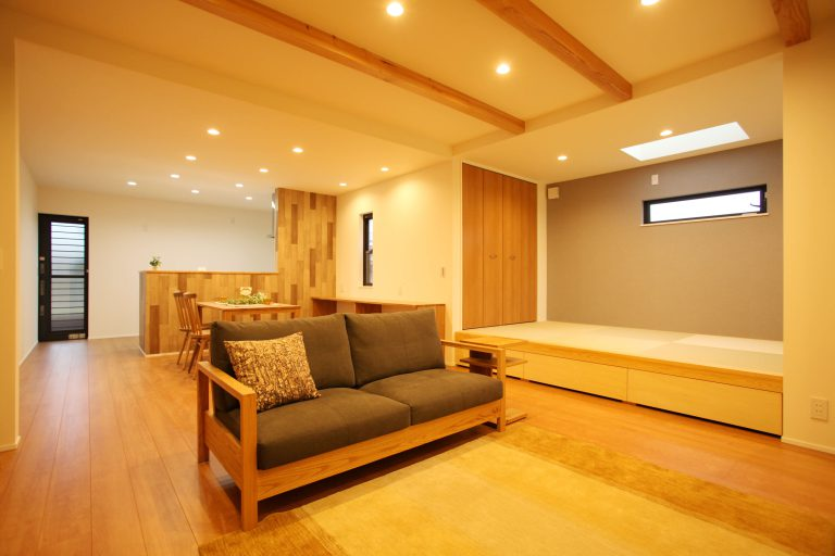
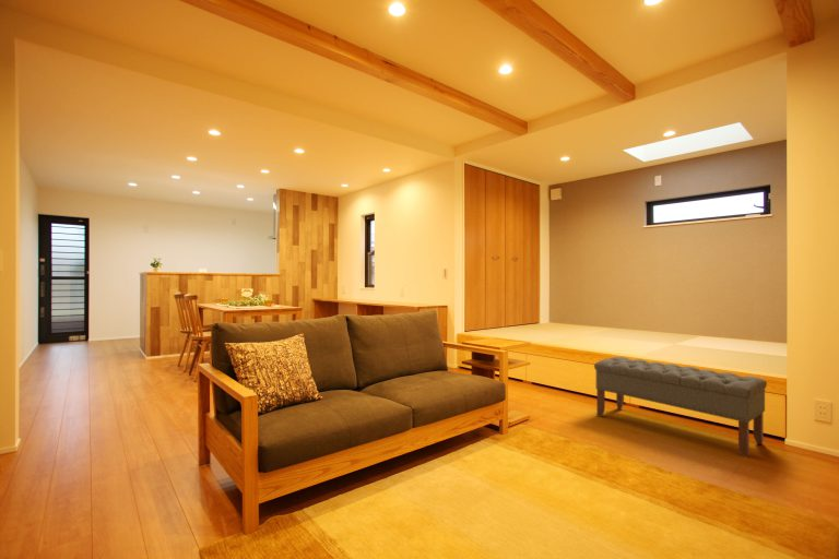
+ bench [593,356,768,459]
